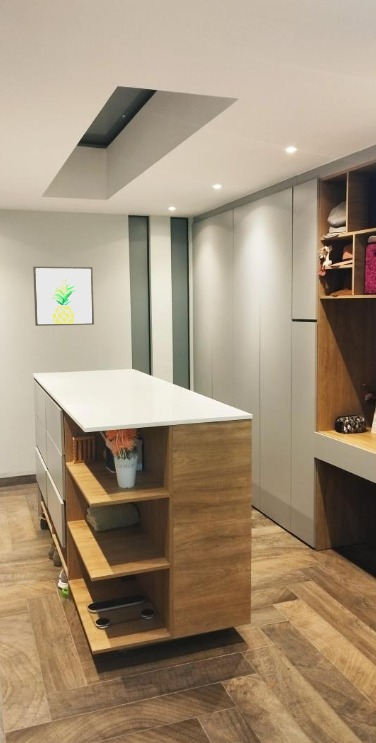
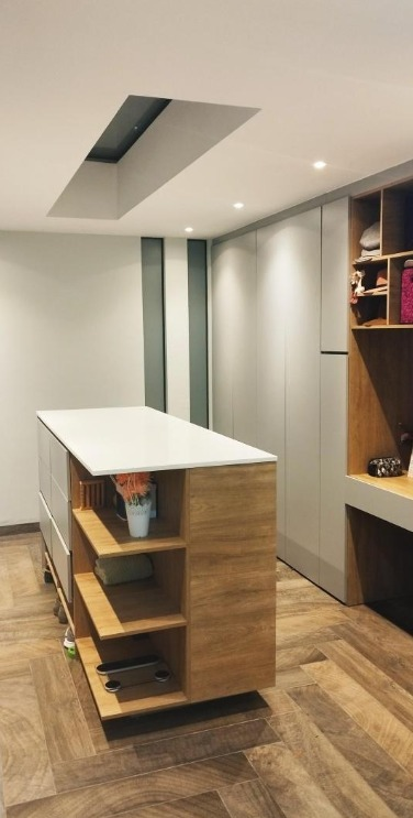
- wall art [32,266,95,327]
